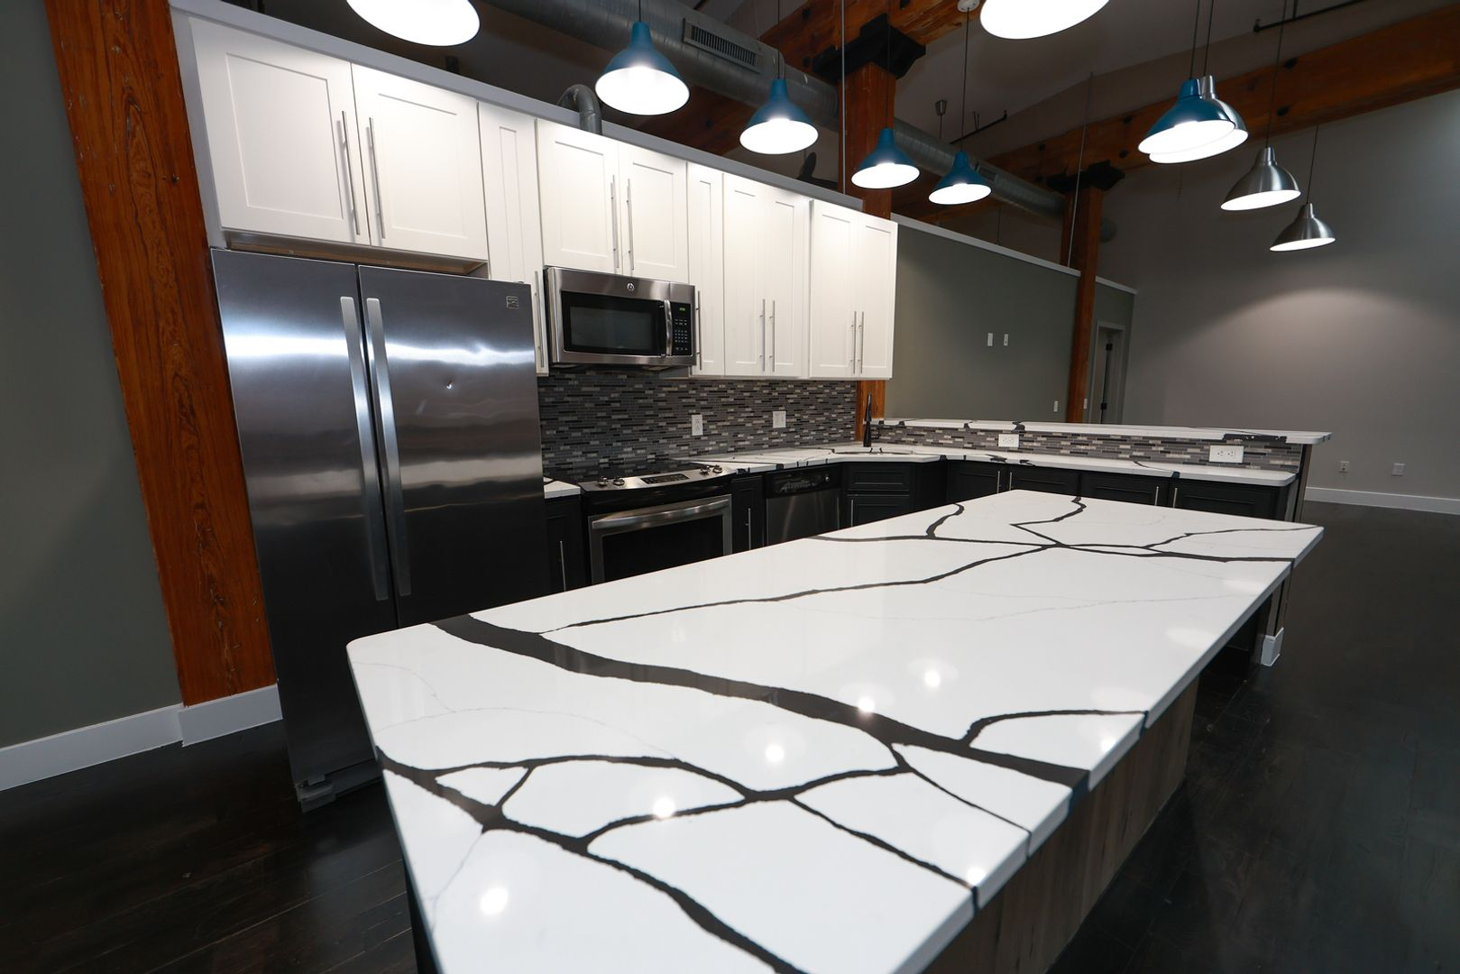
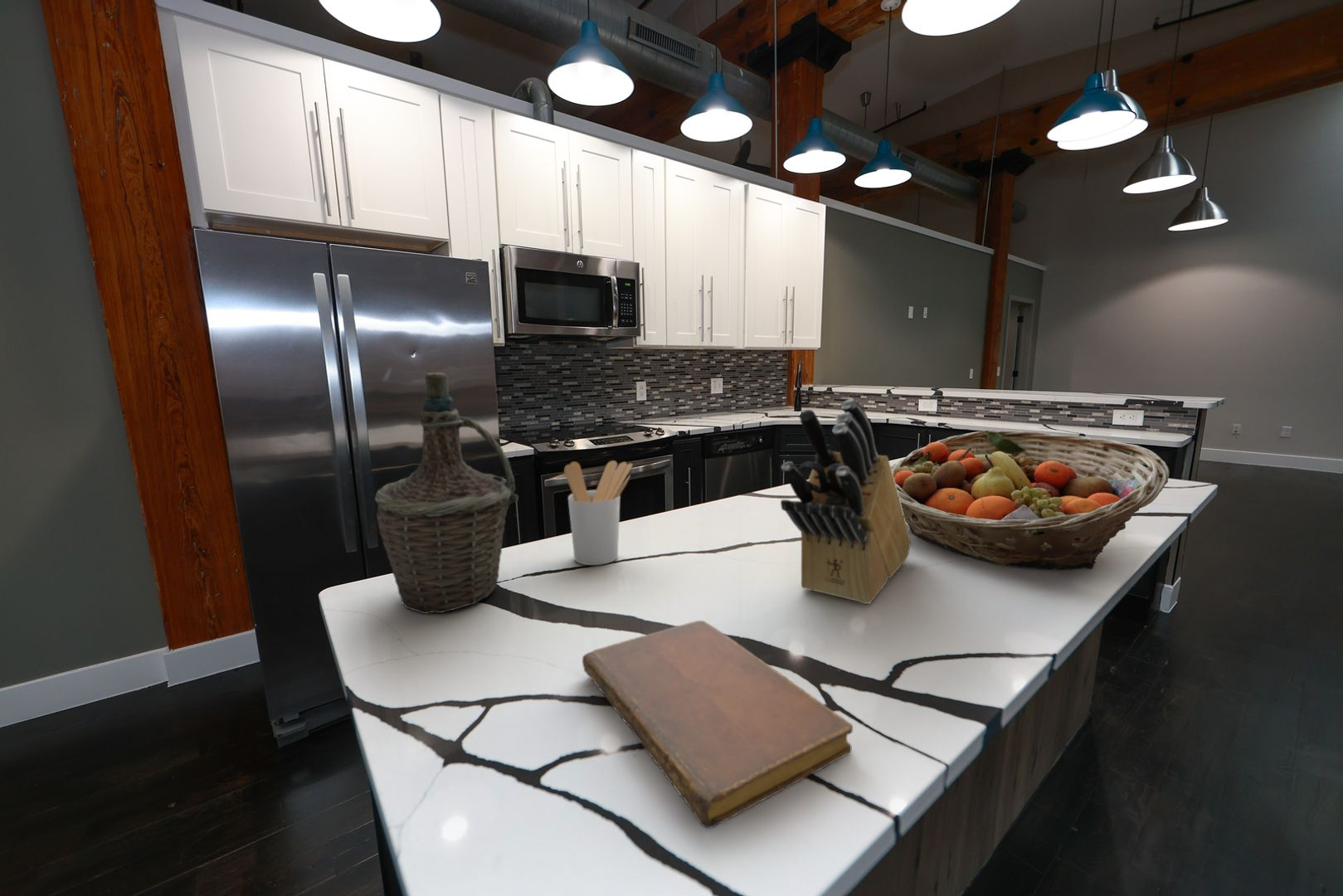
+ knife block [780,398,912,605]
+ utensil holder [563,460,633,566]
+ notebook [581,620,854,829]
+ bottle [374,372,518,615]
+ fruit basket [890,430,1170,571]
